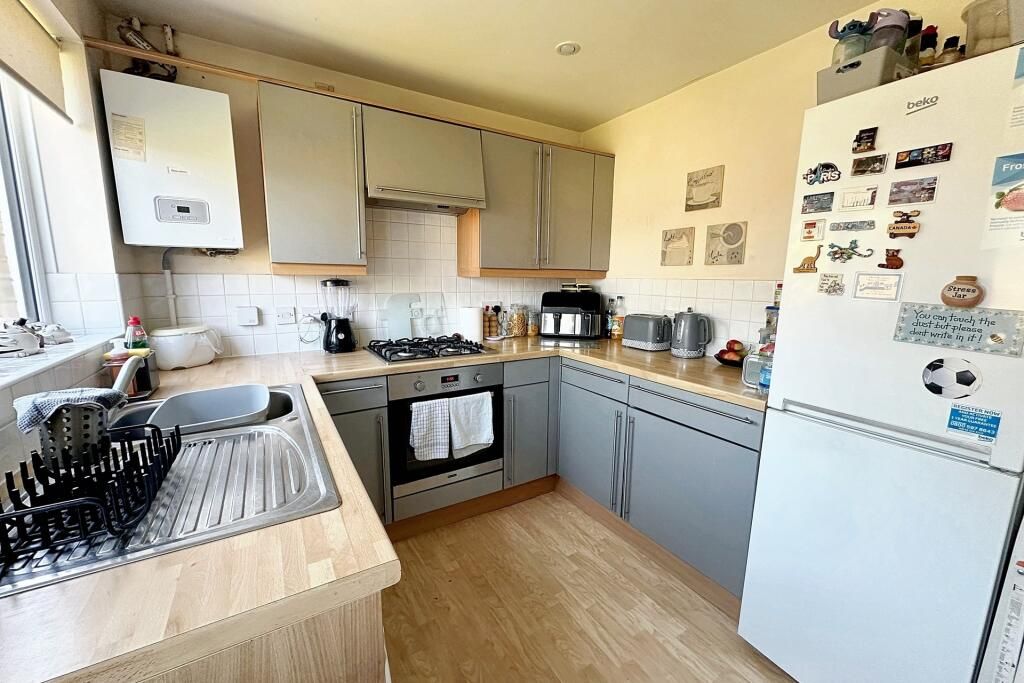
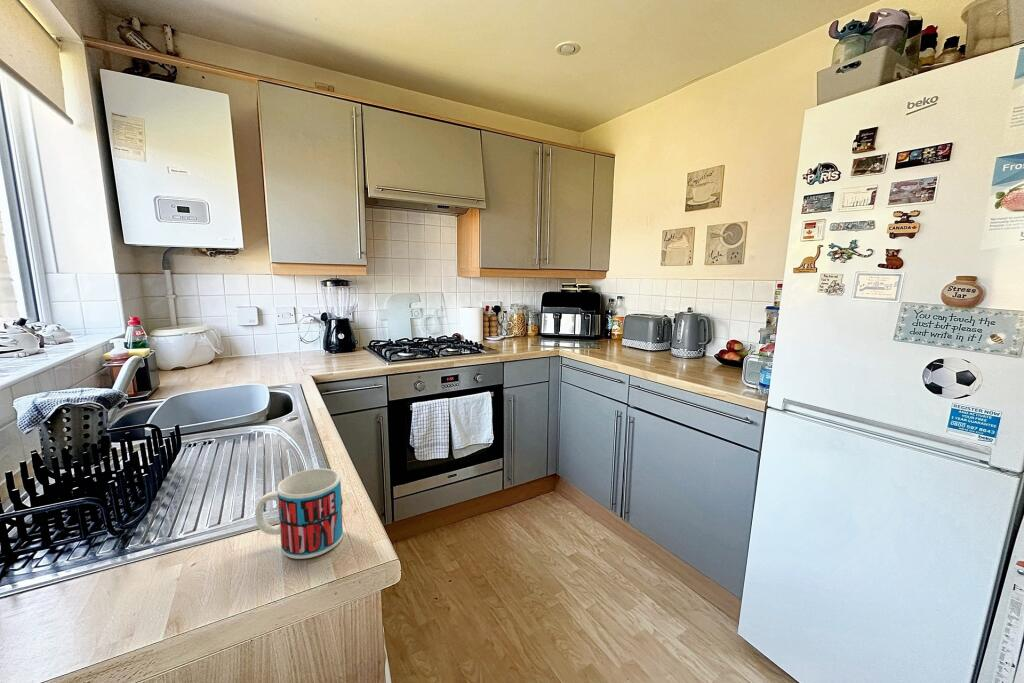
+ mug [254,468,344,560]
